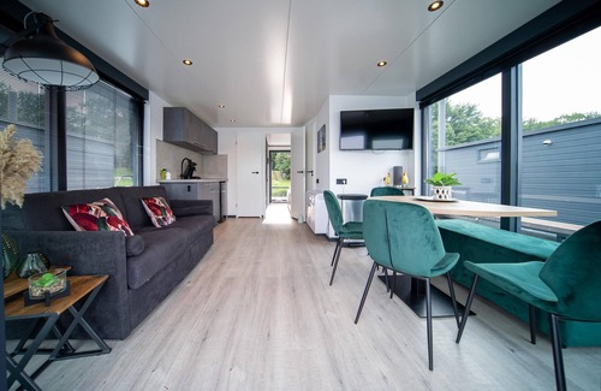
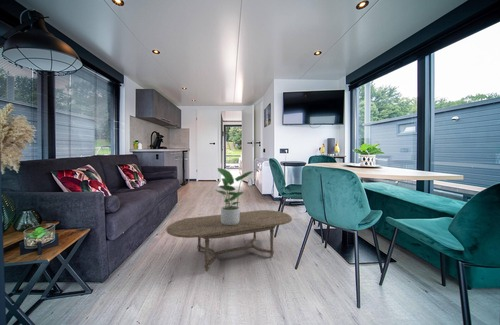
+ potted plant [215,167,255,225]
+ coffee table [165,209,293,272]
